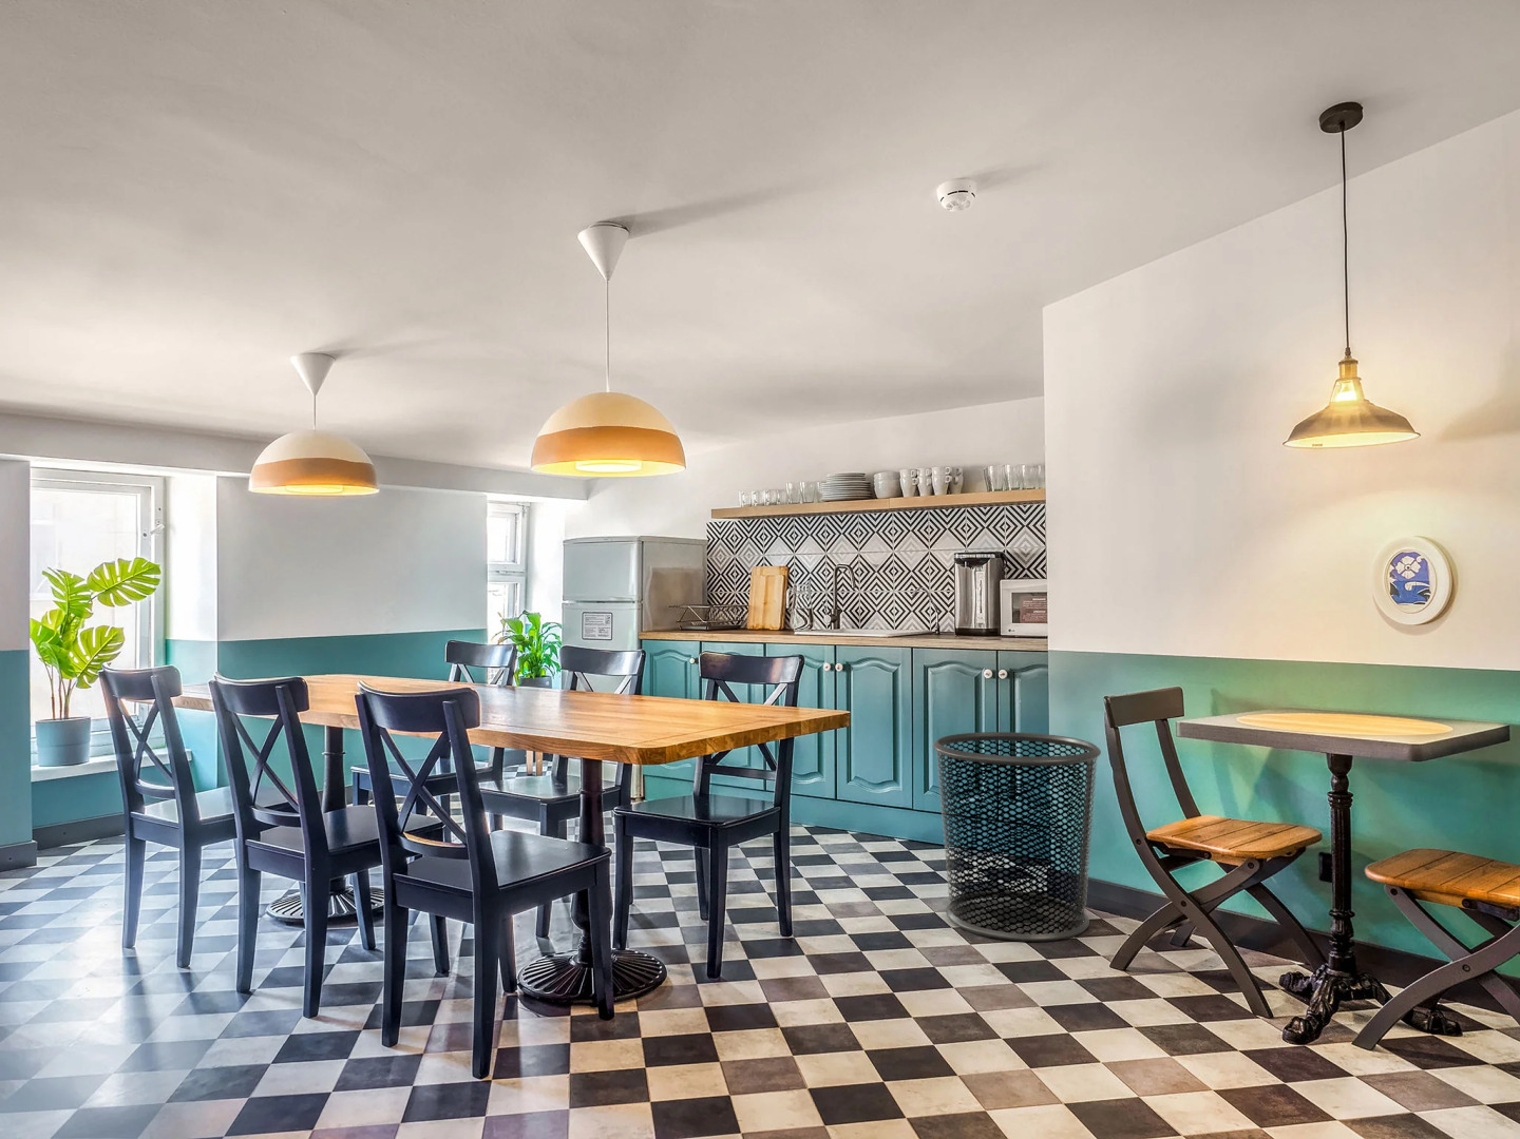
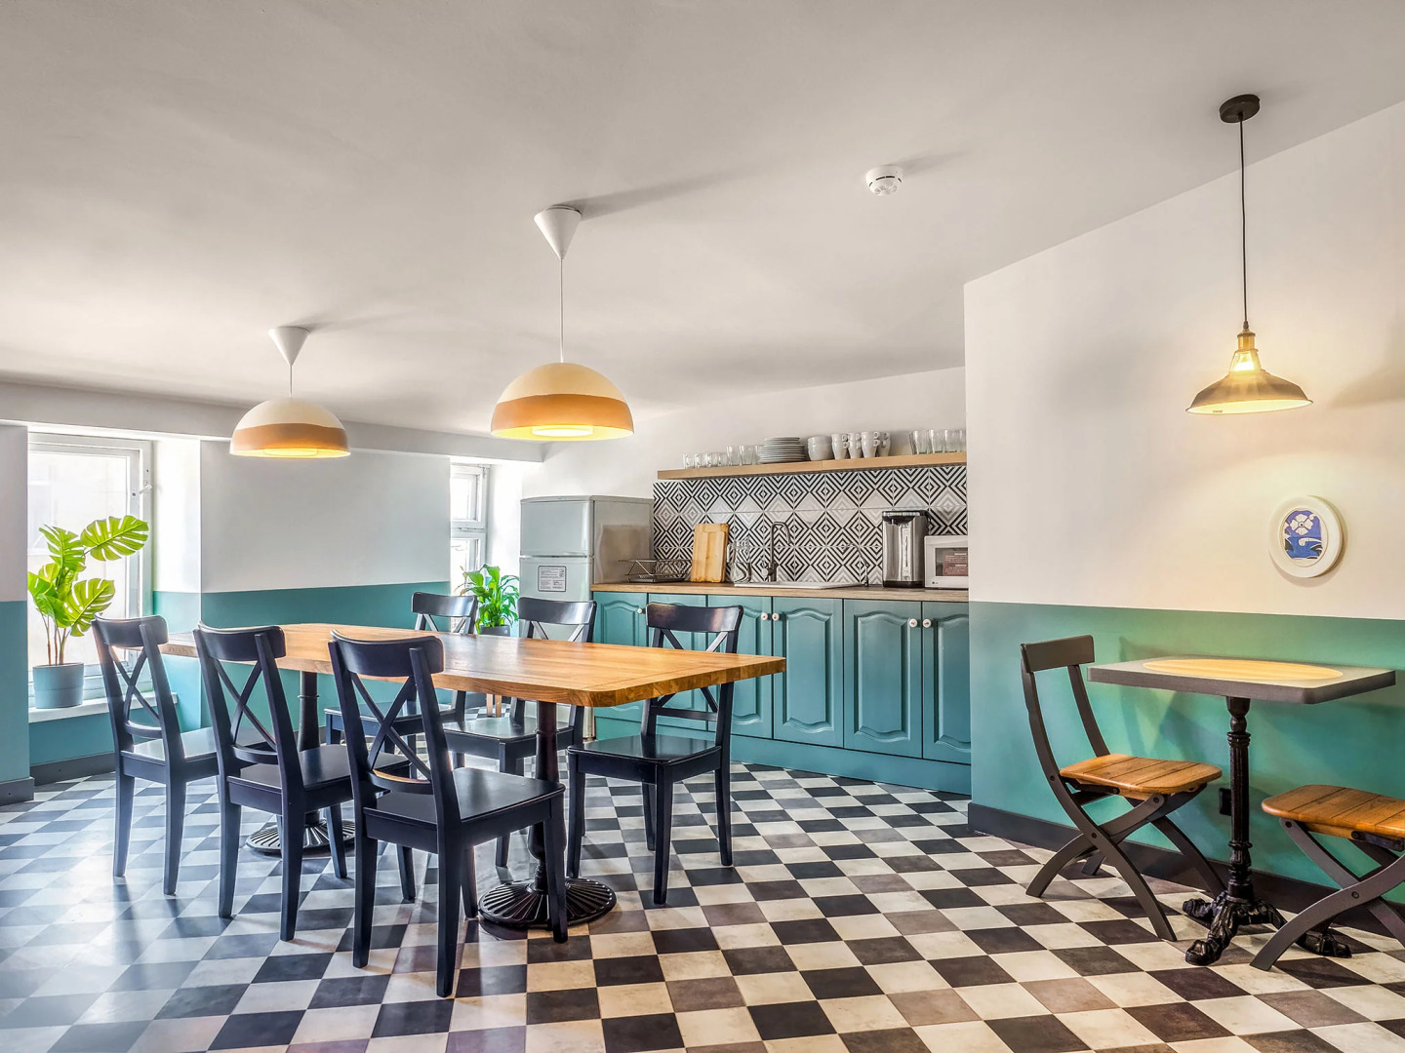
- trash can [932,731,1102,943]
